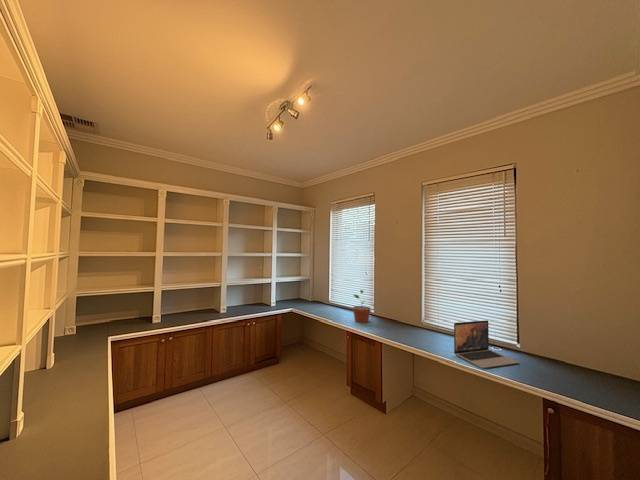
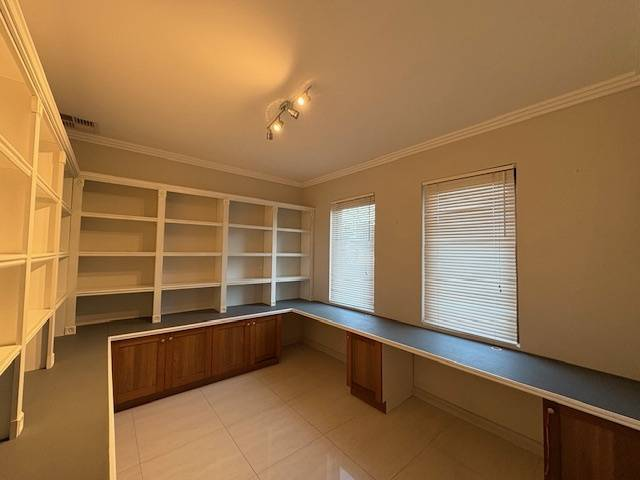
- potted plant [352,289,372,324]
- laptop [453,319,520,369]
